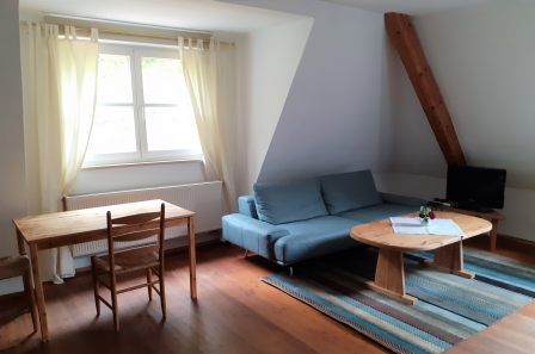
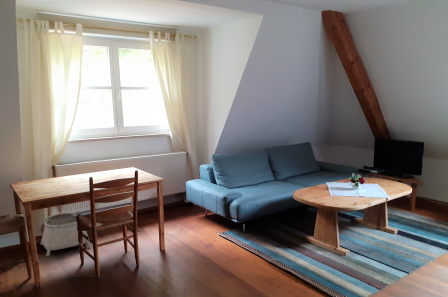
+ basket [39,211,92,257]
